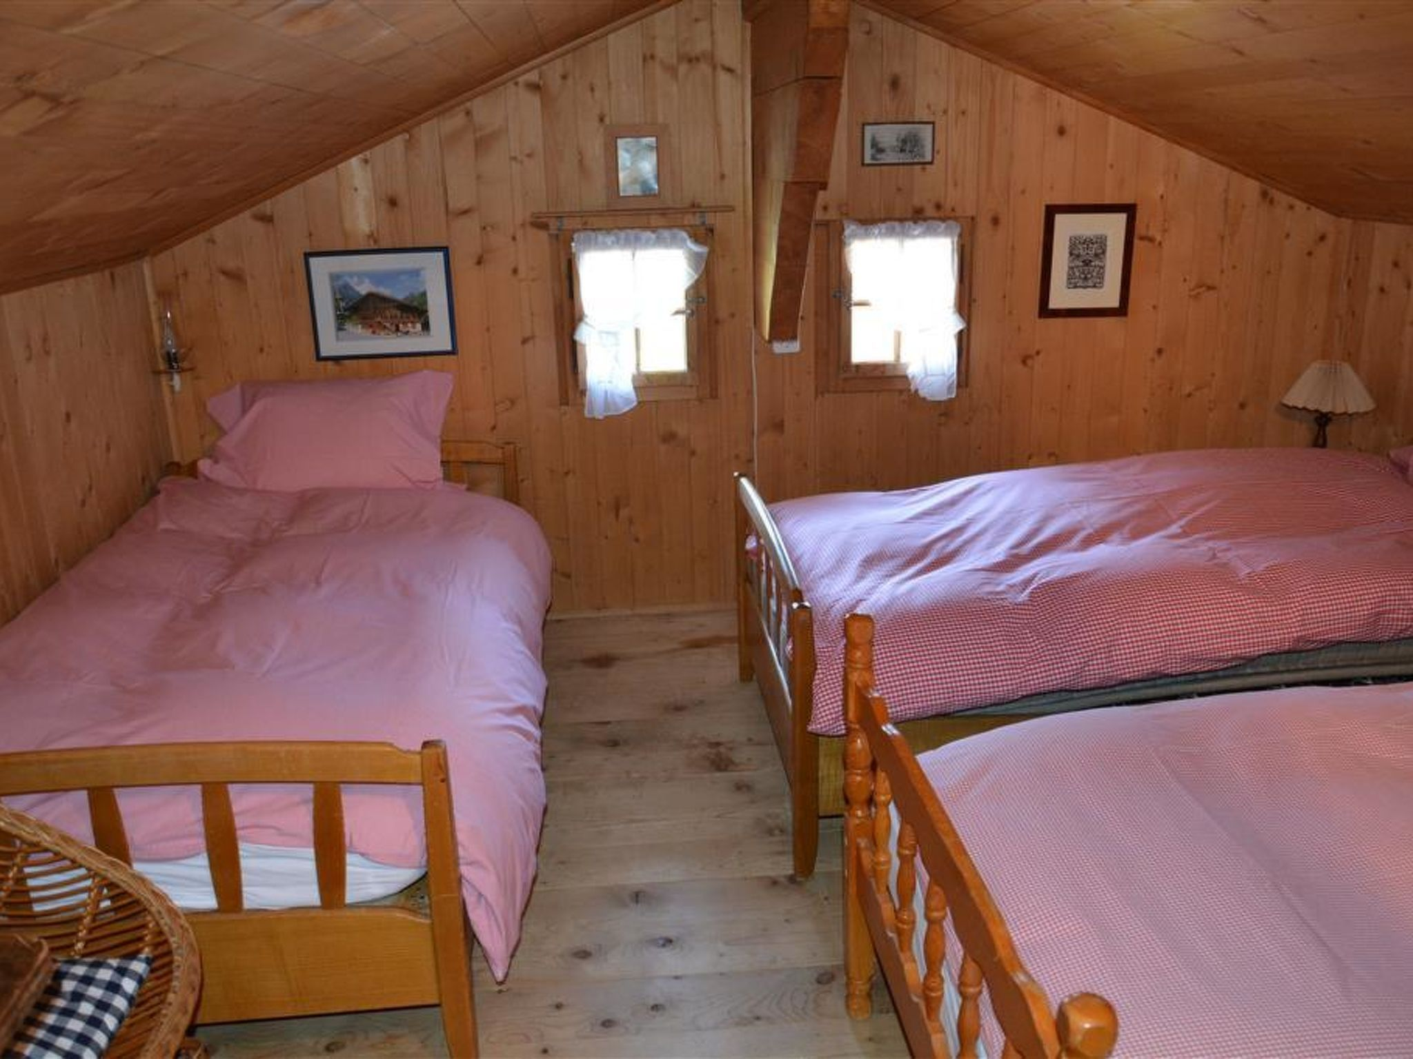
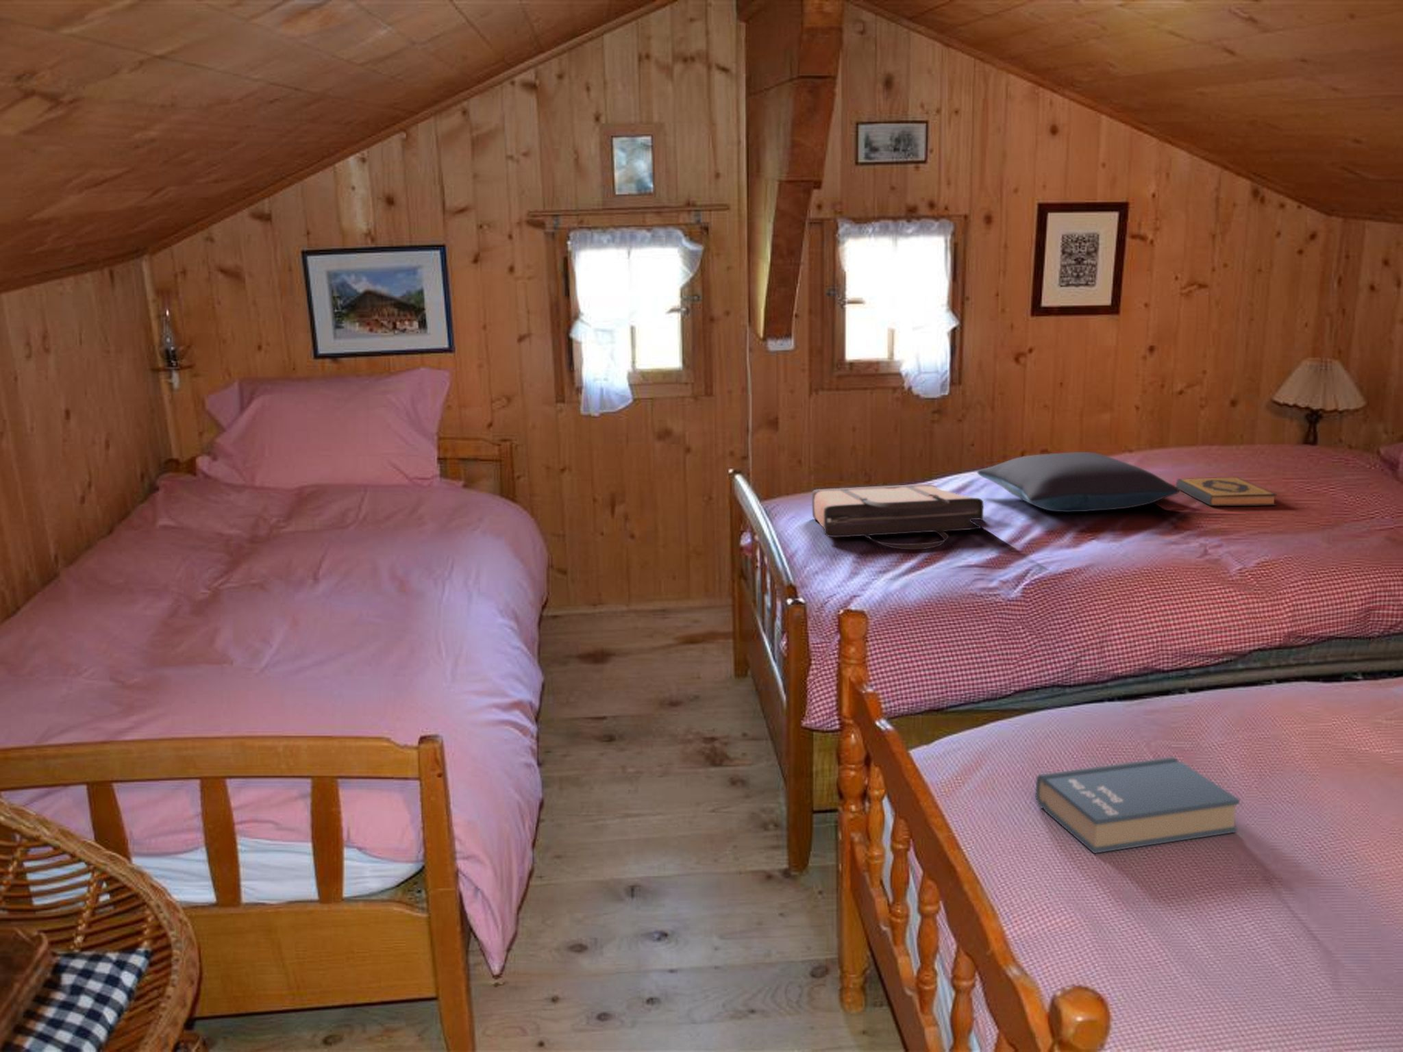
+ book [1035,756,1241,854]
+ pillow [977,451,1180,513]
+ shopping bag [812,484,983,550]
+ hardback book [1175,476,1278,507]
